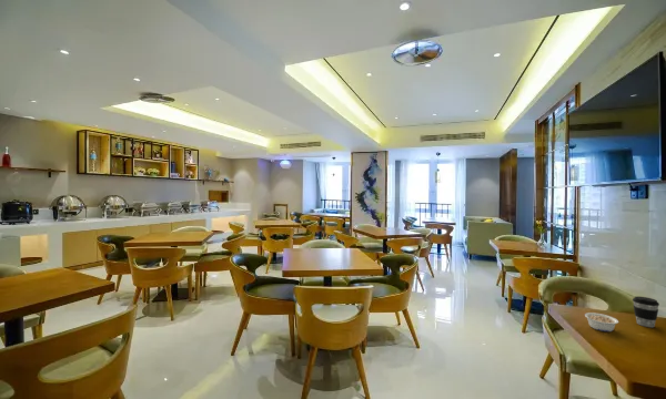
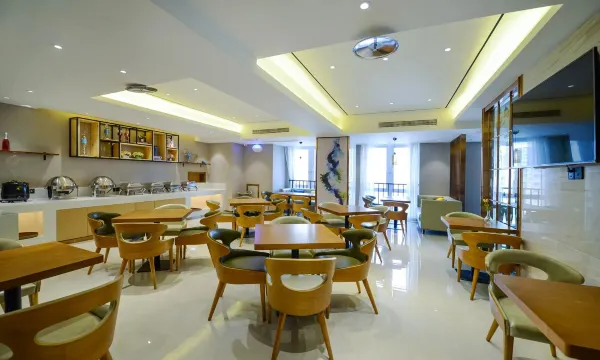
- coffee cup [632,295,660,328]
- legume [584,311,619,332]
